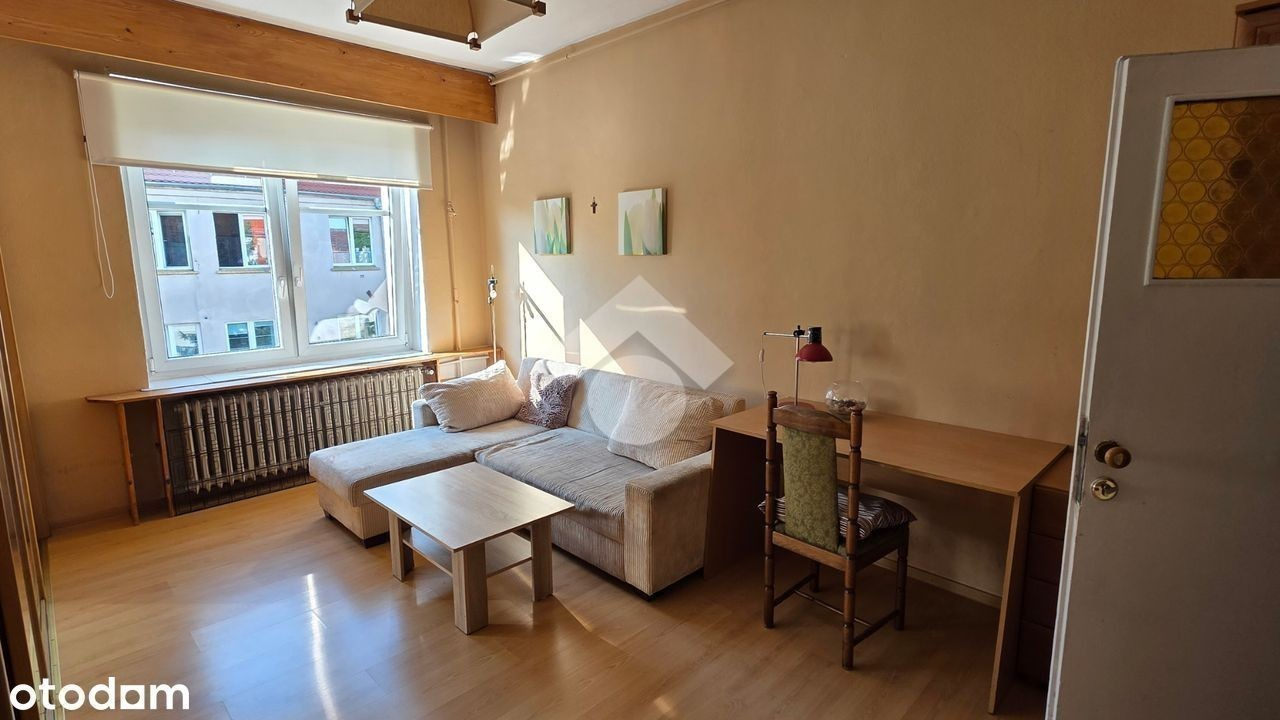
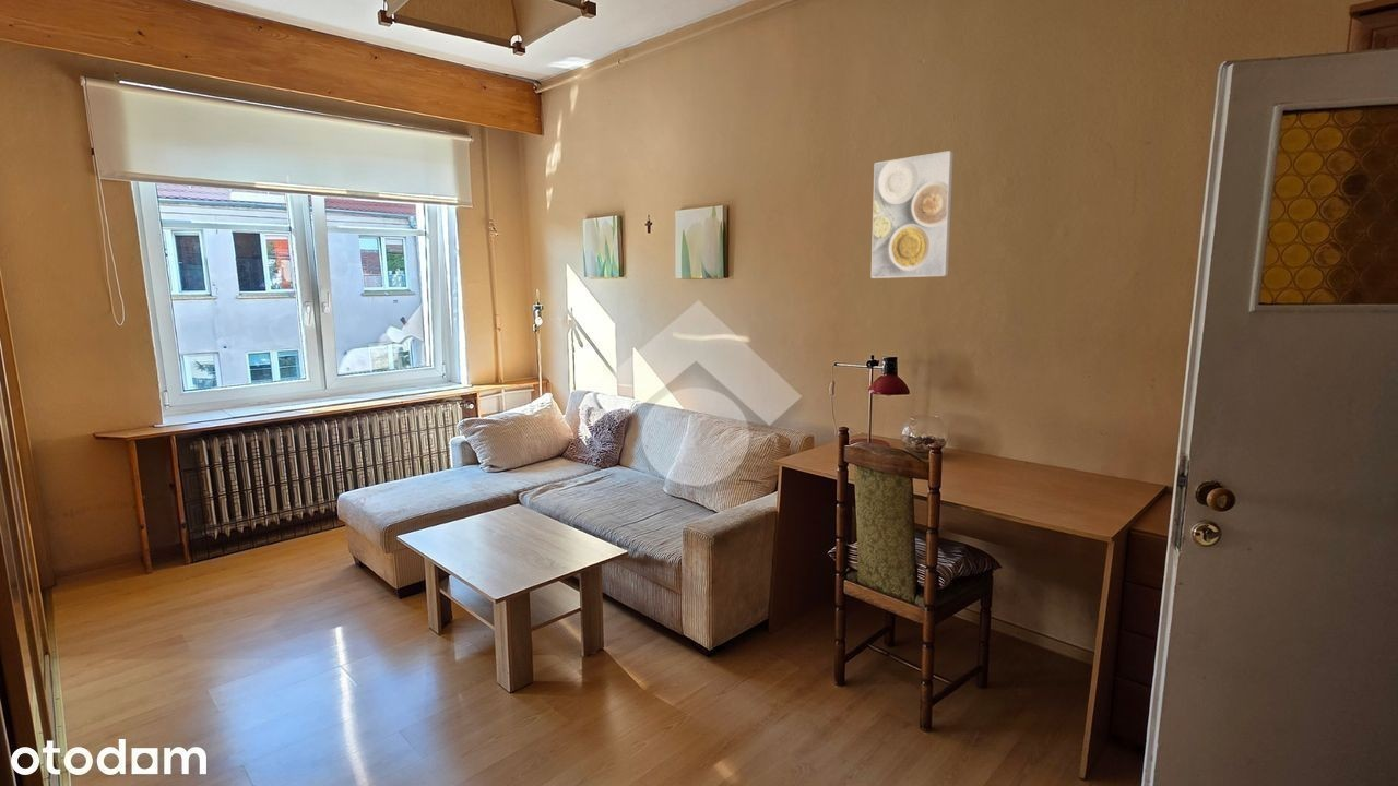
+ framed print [870,150,955,279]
